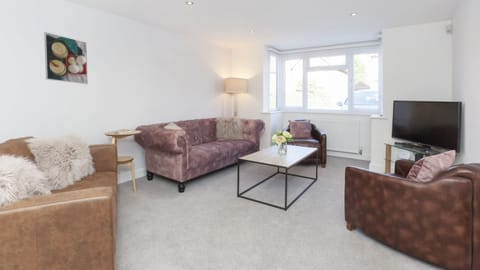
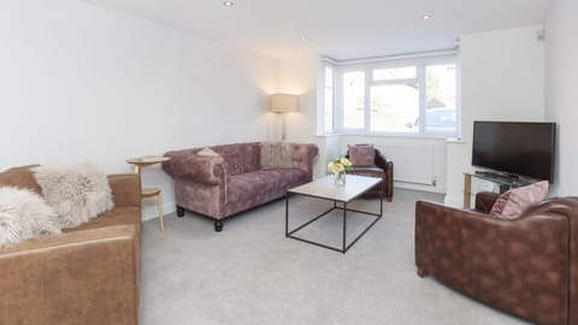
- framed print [43,31,89,85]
